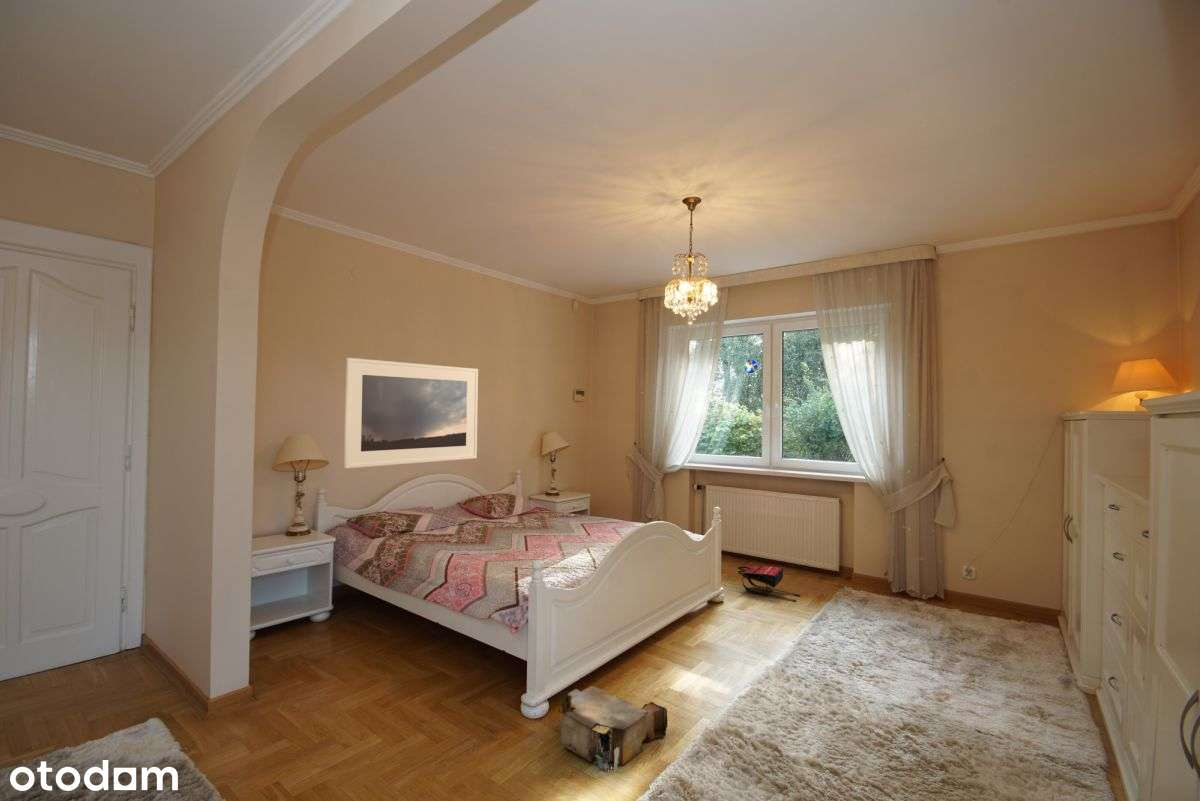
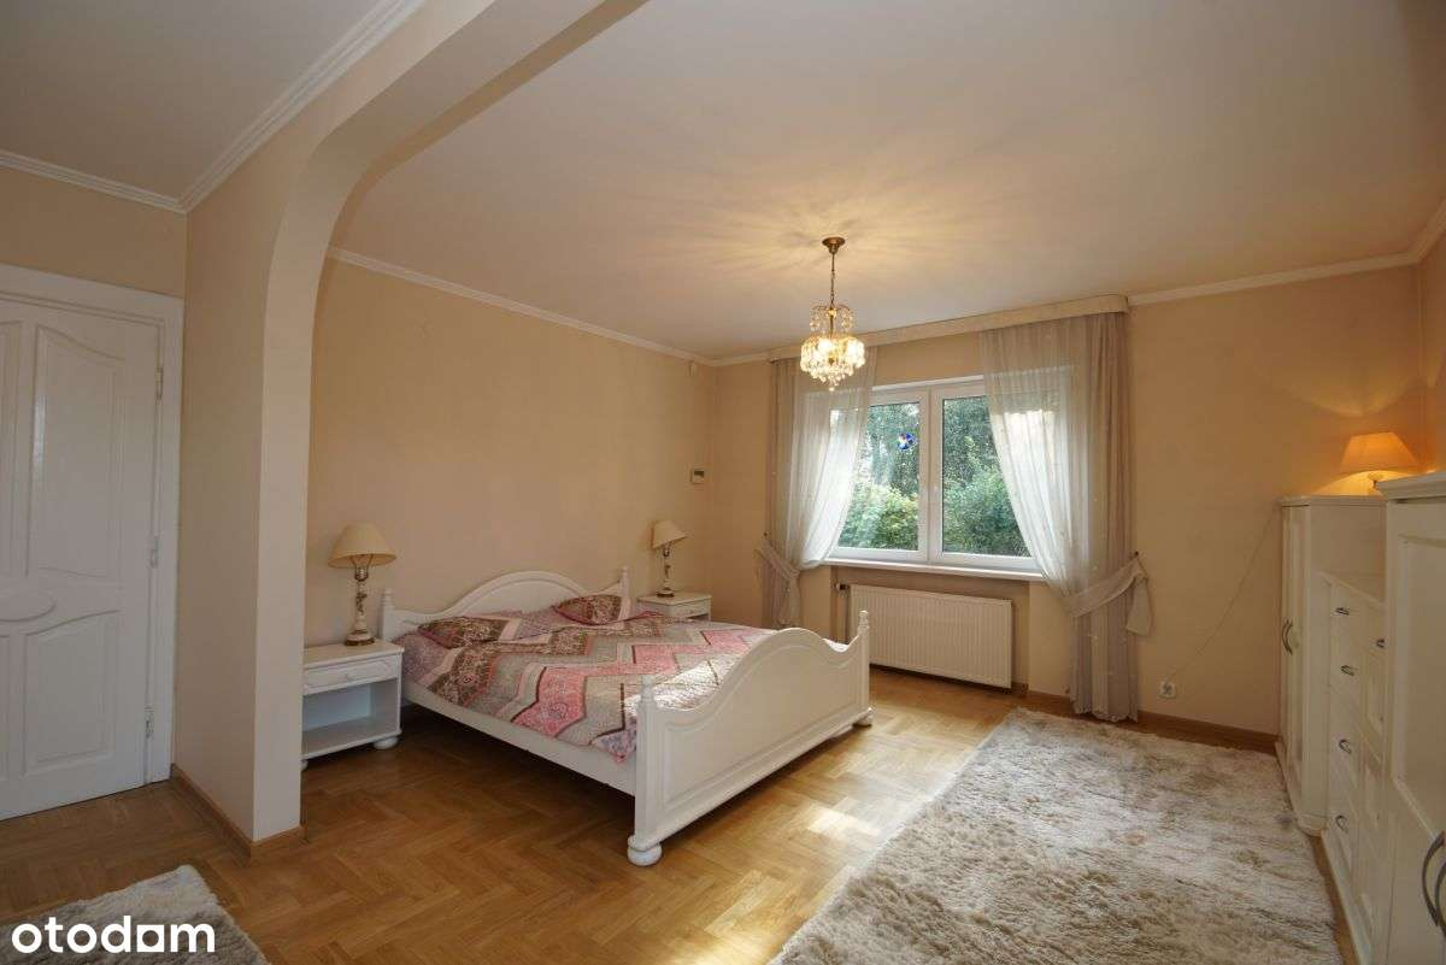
- backpack [737,565,800,602]
- cardboard box [557,685,669,773]
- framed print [343,357,479,469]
